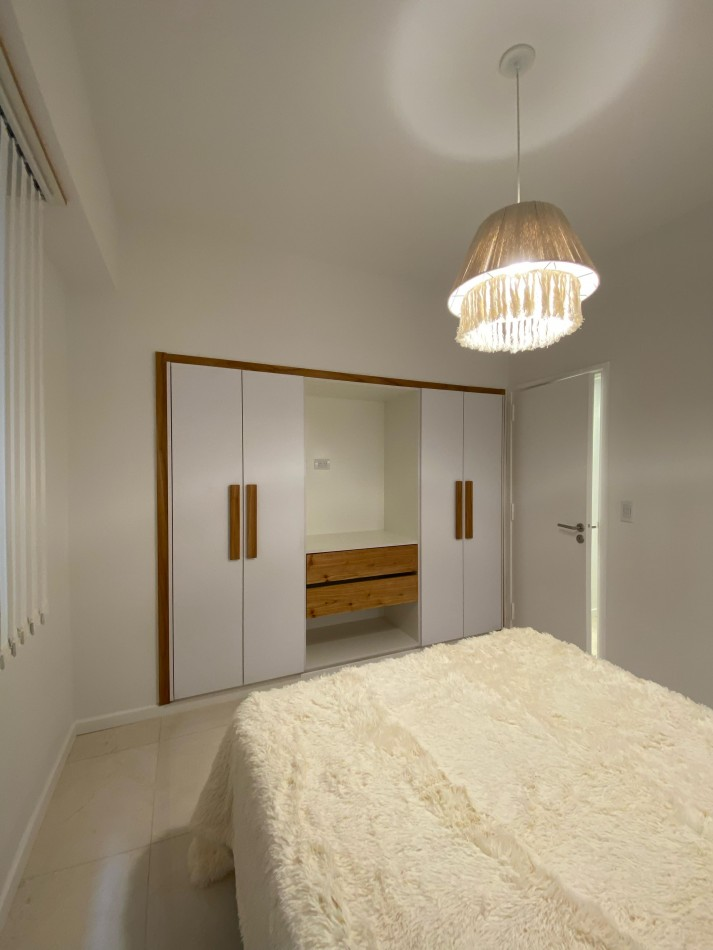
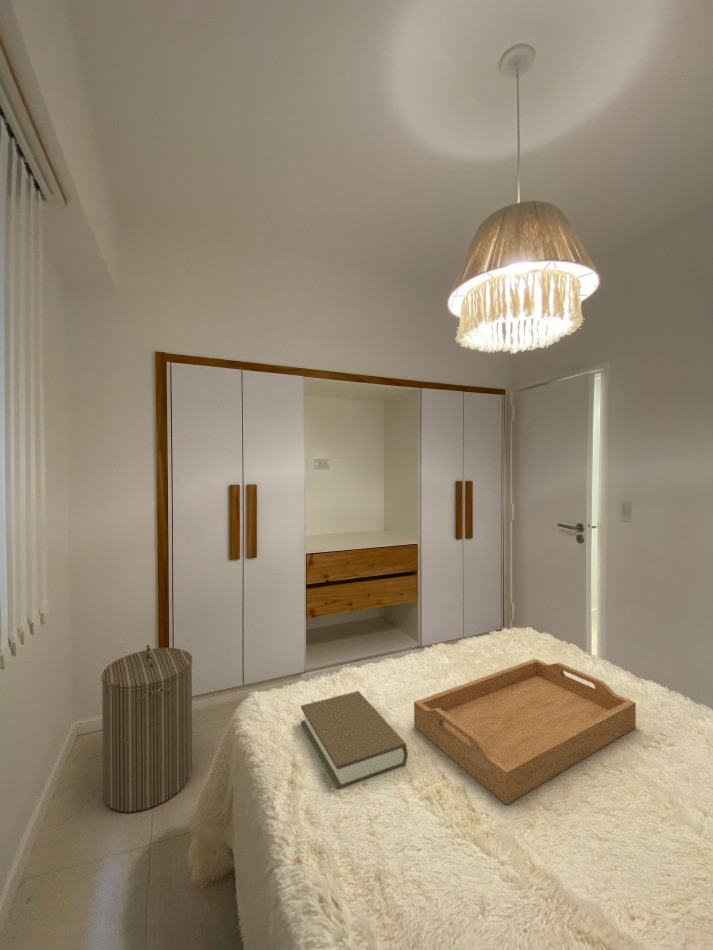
+ serving tray [413,658,637,806]
+ book [300,690,409,790]
+ laundry hamper [100,644,193,813]
